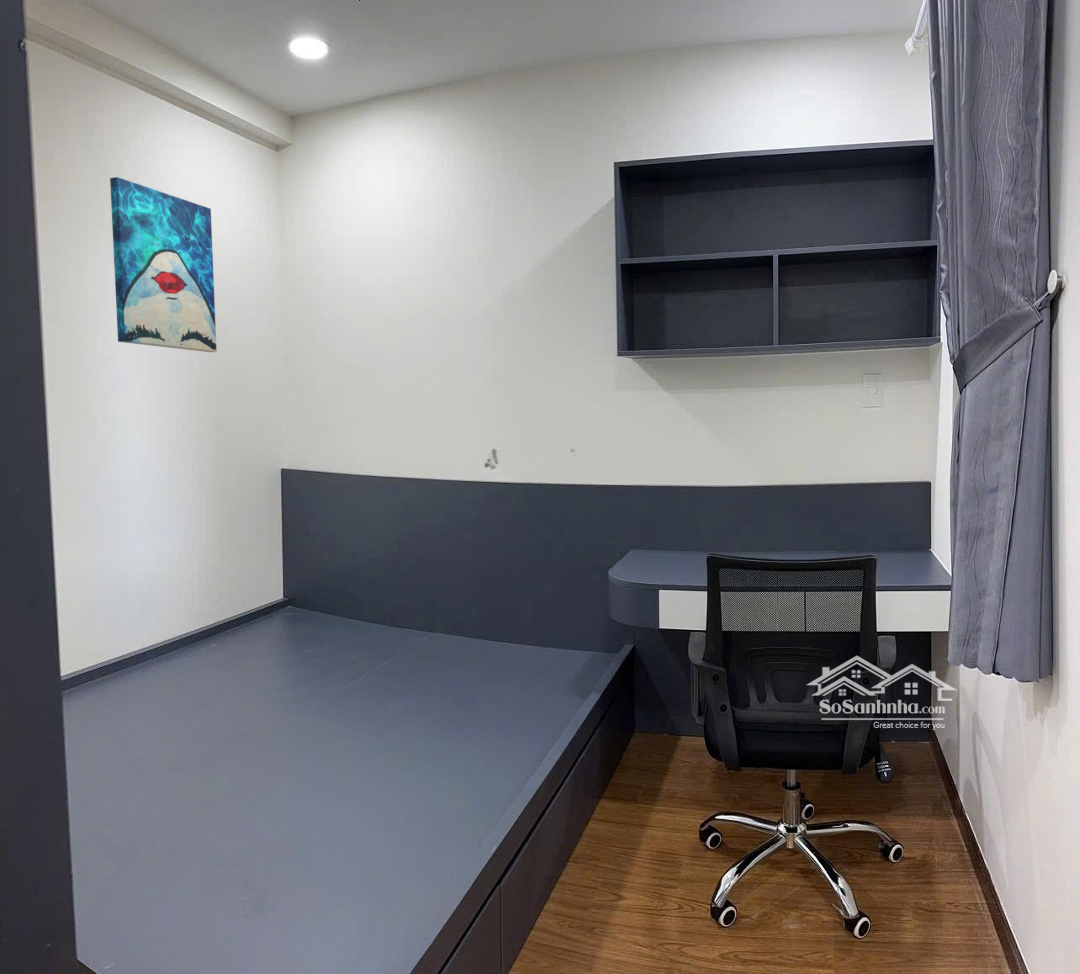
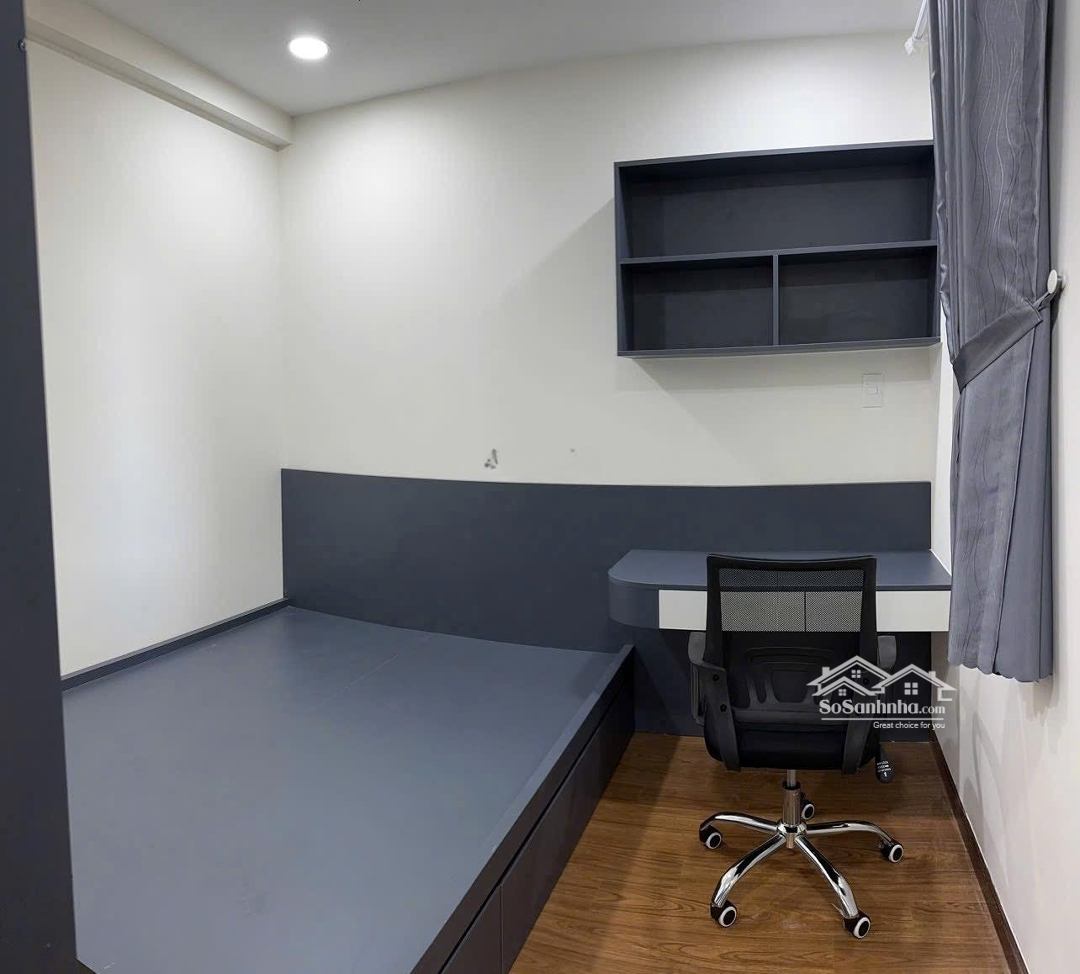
- wall art [109,176,218,353]
